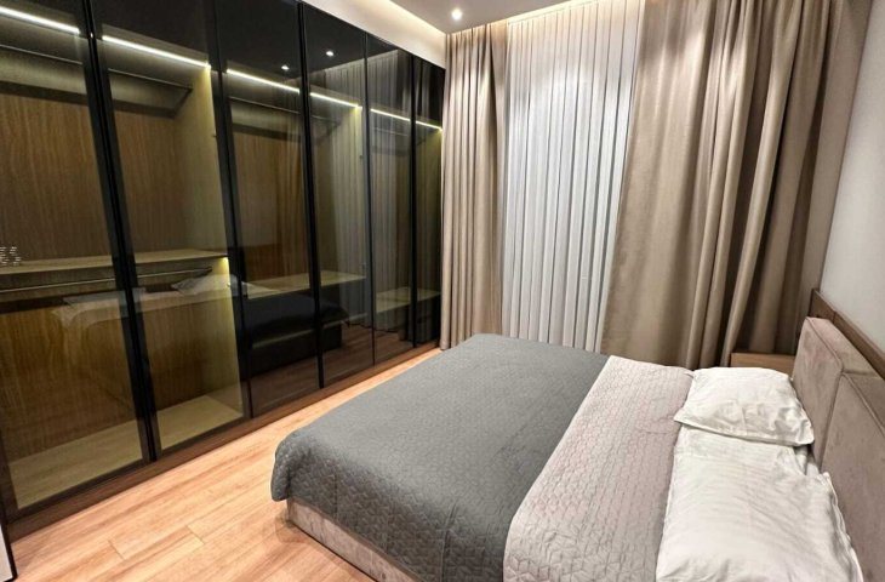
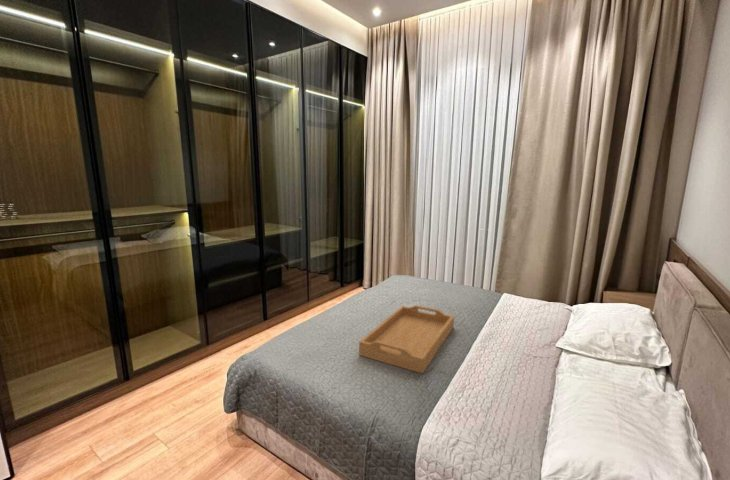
+ serving tray [358,304,455,375]
